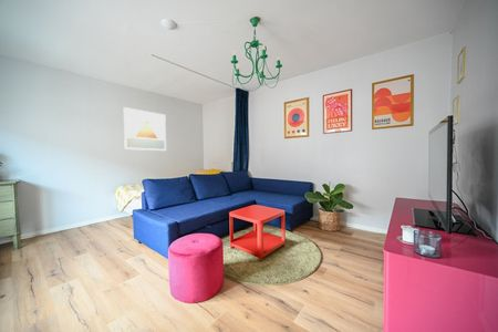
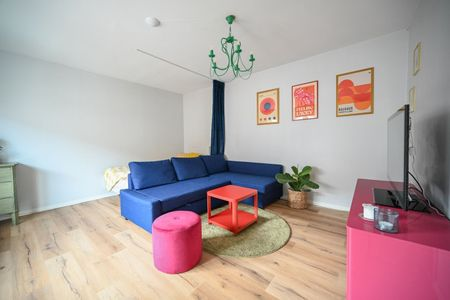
- wall art [123,106,167,152]
